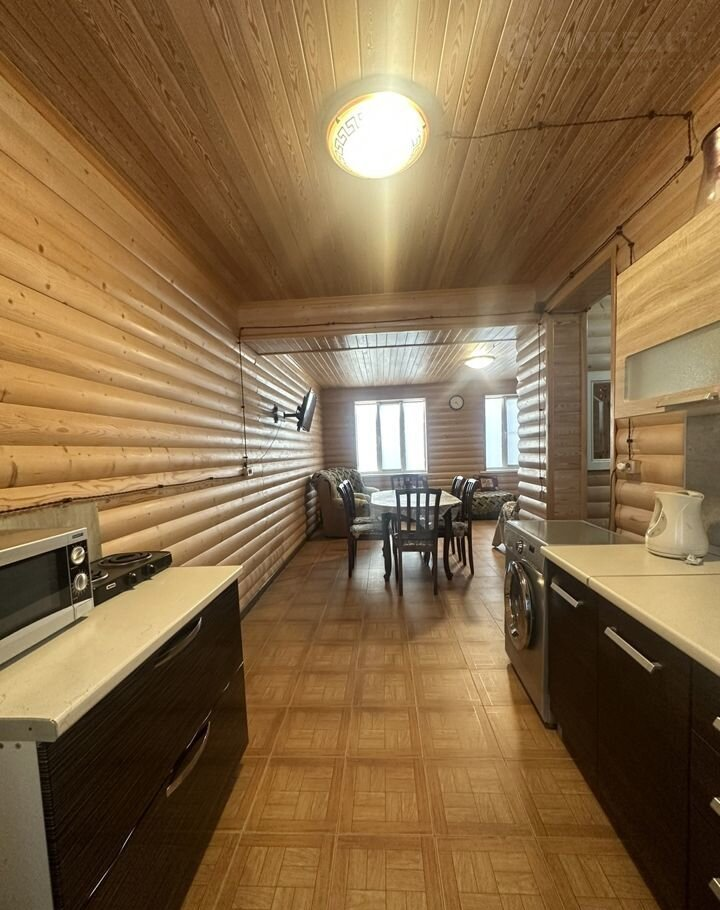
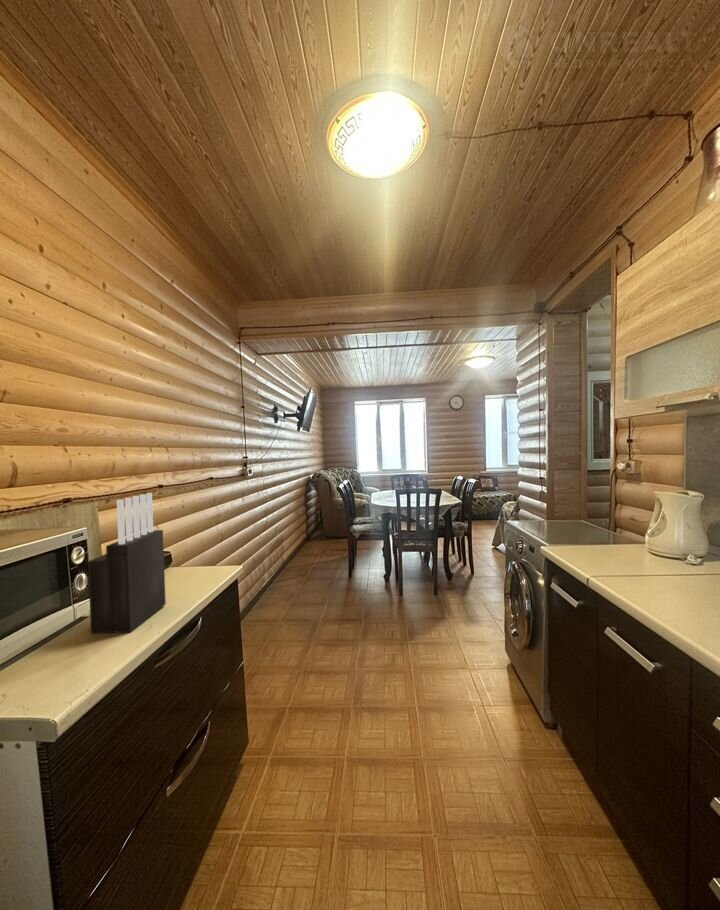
+ knife block [87,492,167,635]
